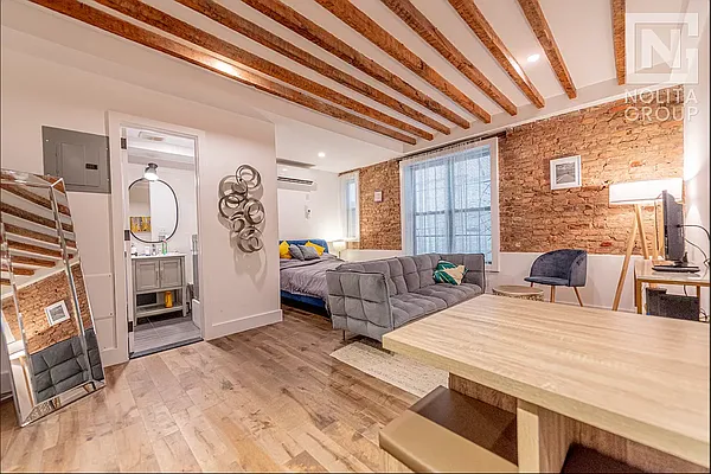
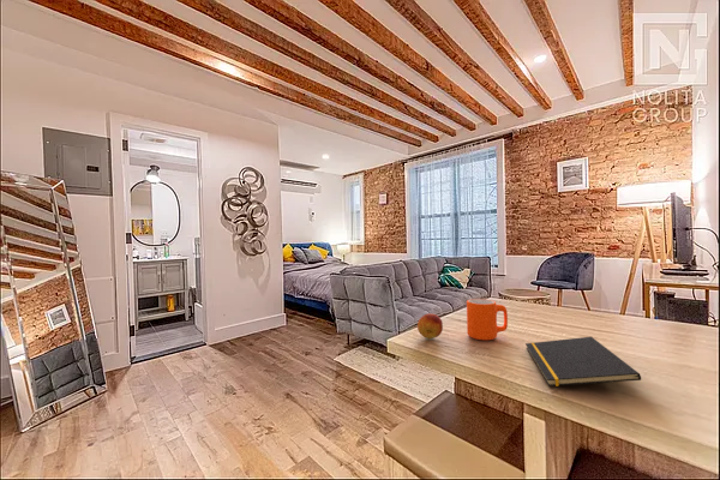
+ notepad [524,336,642,388]
+ fruit [416,312,444,340]
+ mug [466,298,509,341]
